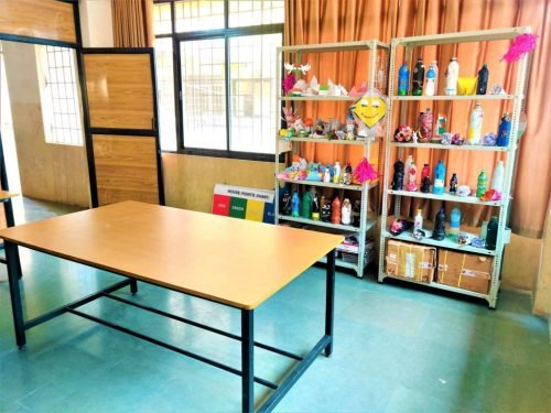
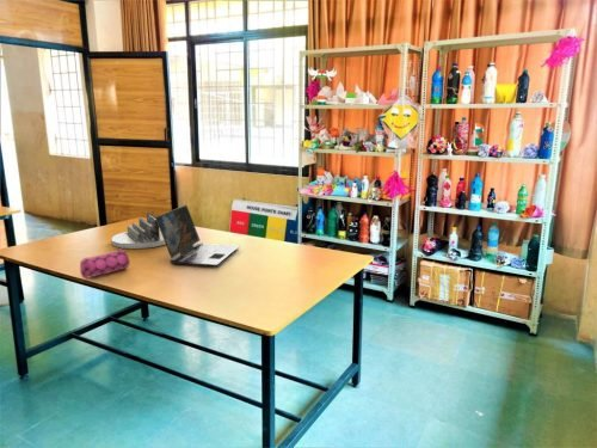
+ laptop [155,204,240,268]
+ desk organizer [111,211,166,250]
+ pencil case [79,247,131,280]
